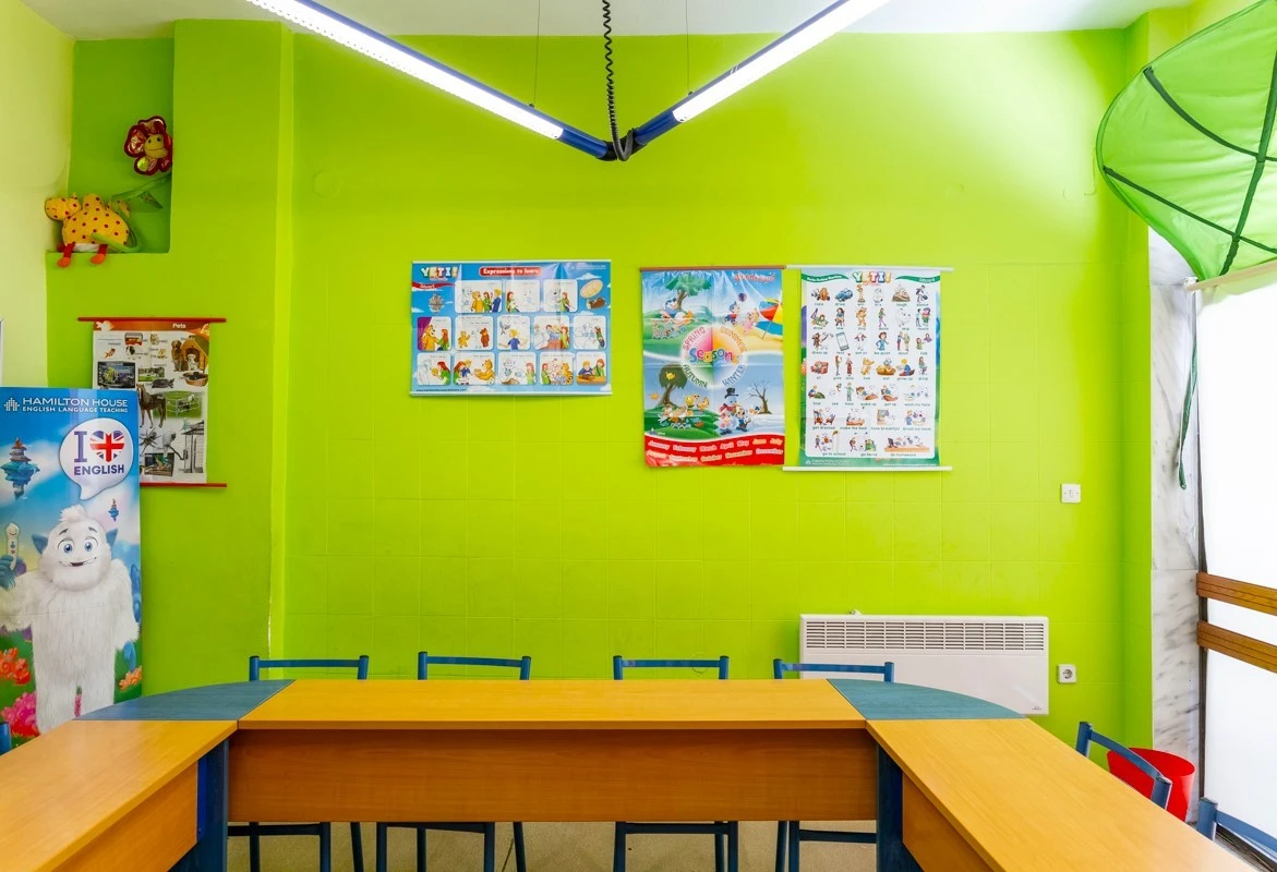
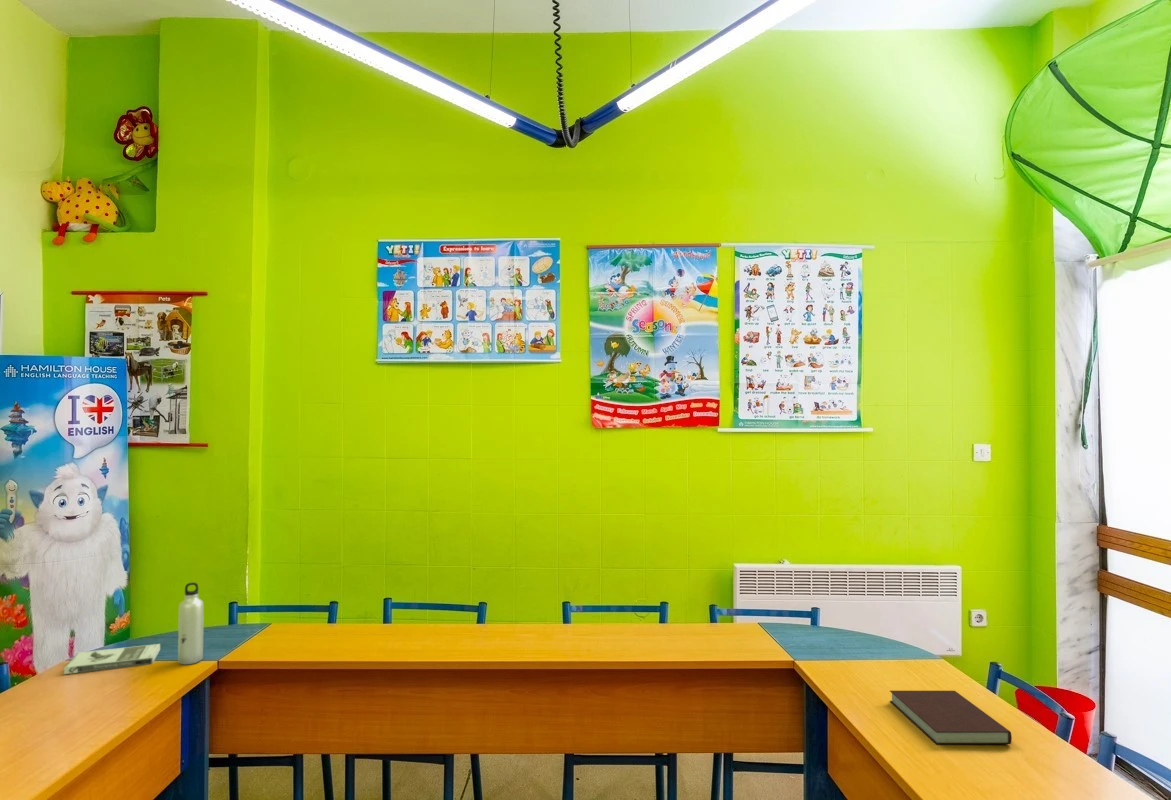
+ notebook [889,690,1013,745]
+ water bottle [177,581,205,665]
+ book [63,643,161,675]
